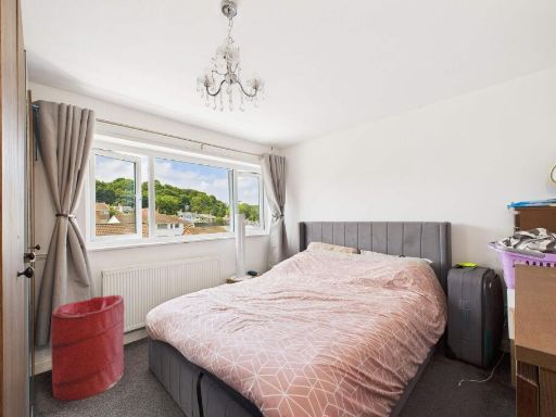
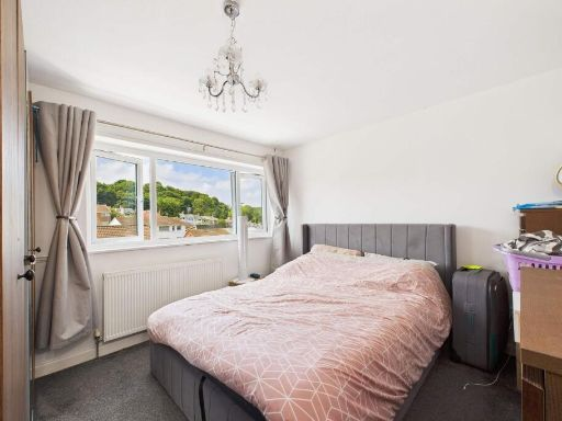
- laundry hamper [50,294,126,402]
